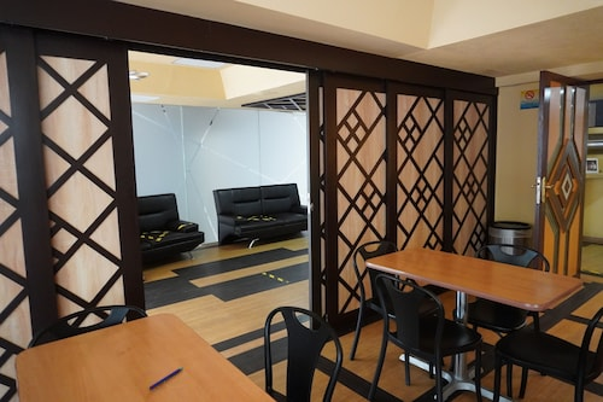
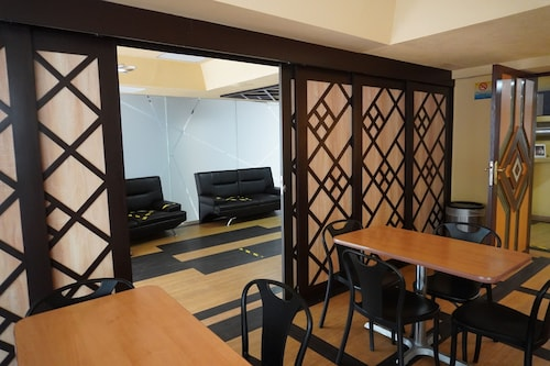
- pen [148,366,185,391]
